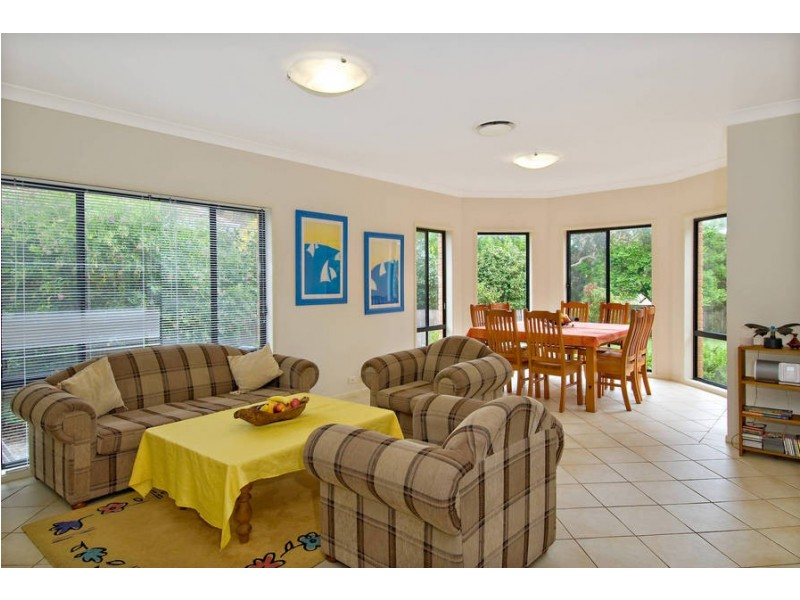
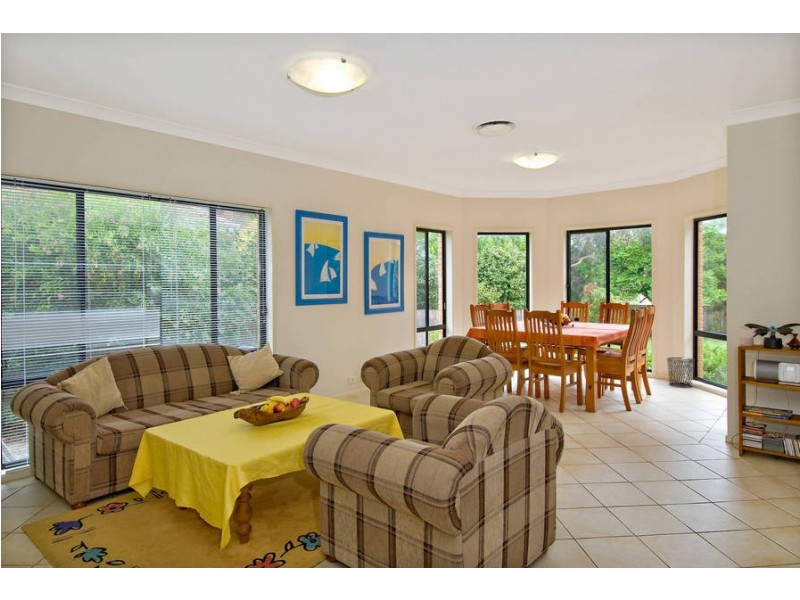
+ waste bin [666,356,696,388]
